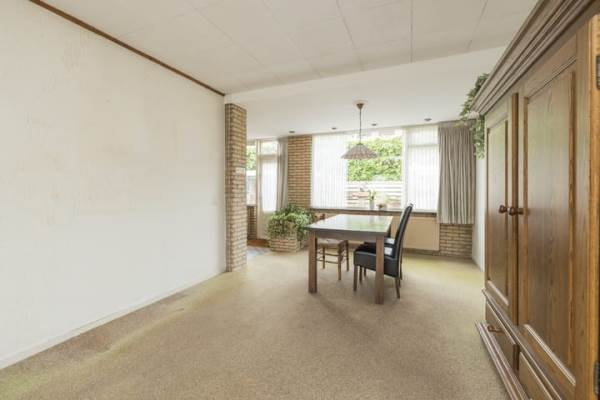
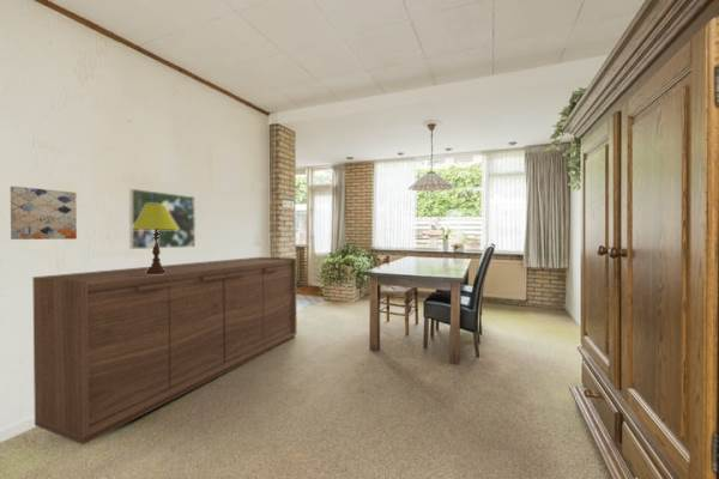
+ wall art [10,186,78,241]
+ table lamp [132,204,180,274]
+ sideboard [31,256,297,447]
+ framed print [128,188,197,250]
